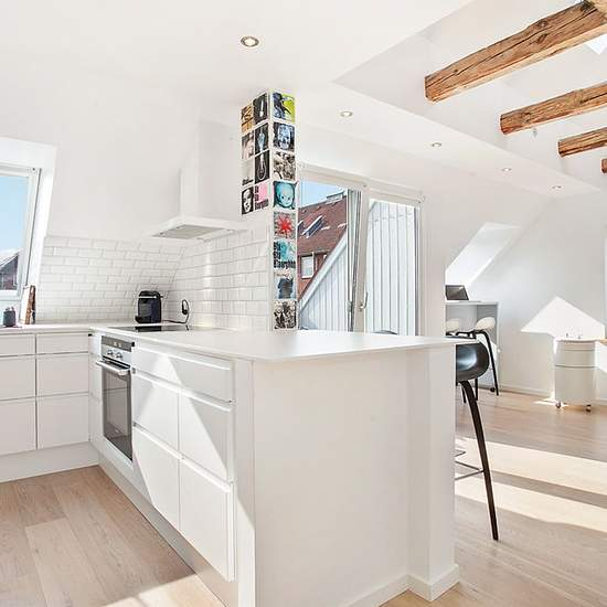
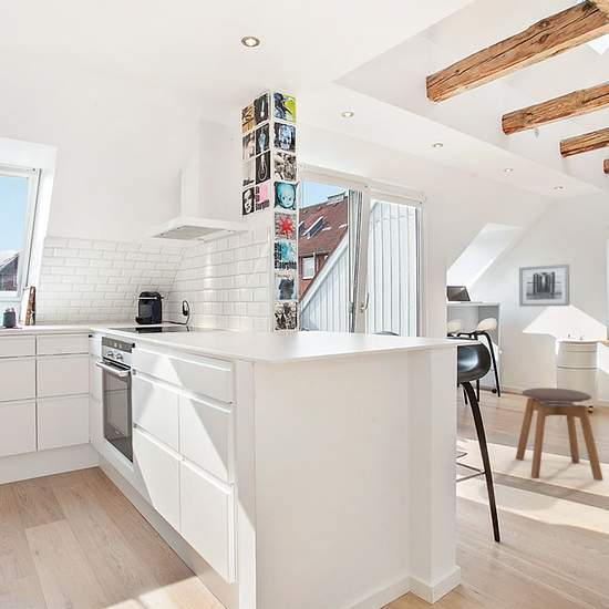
+ stool [515,386,603,482]
+ wall art [518,264,570,308]
